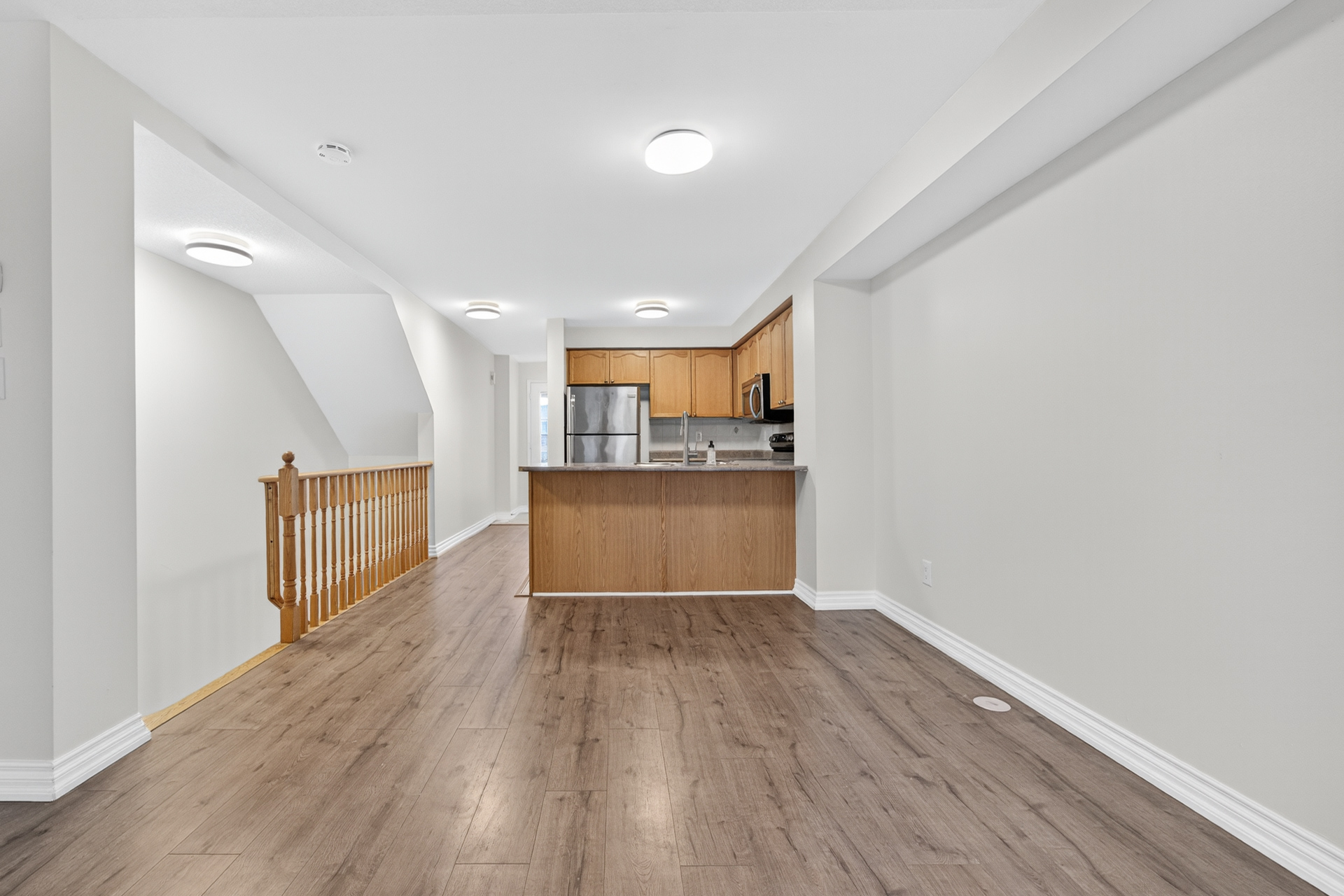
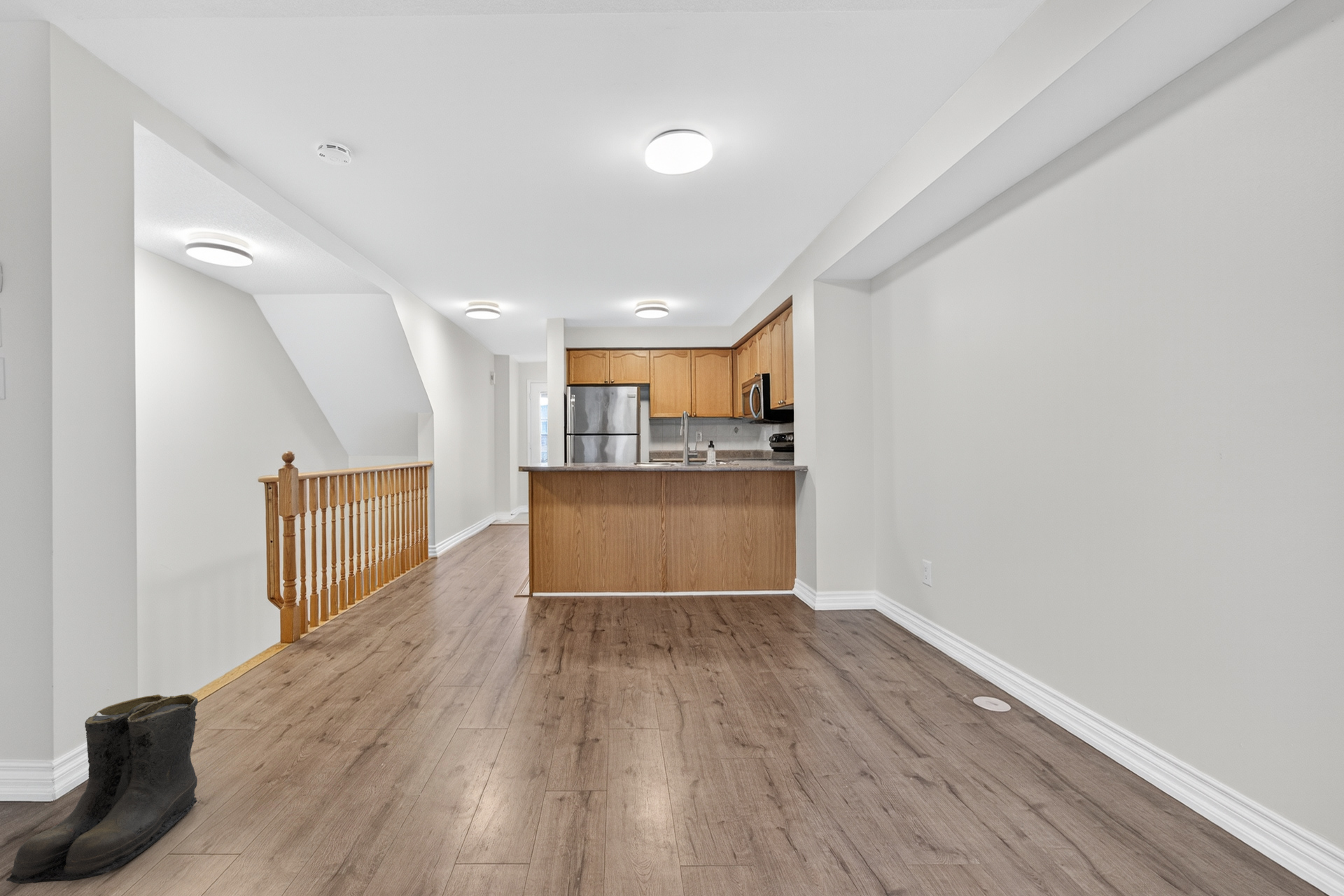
+ boots [6,693,203,885]
